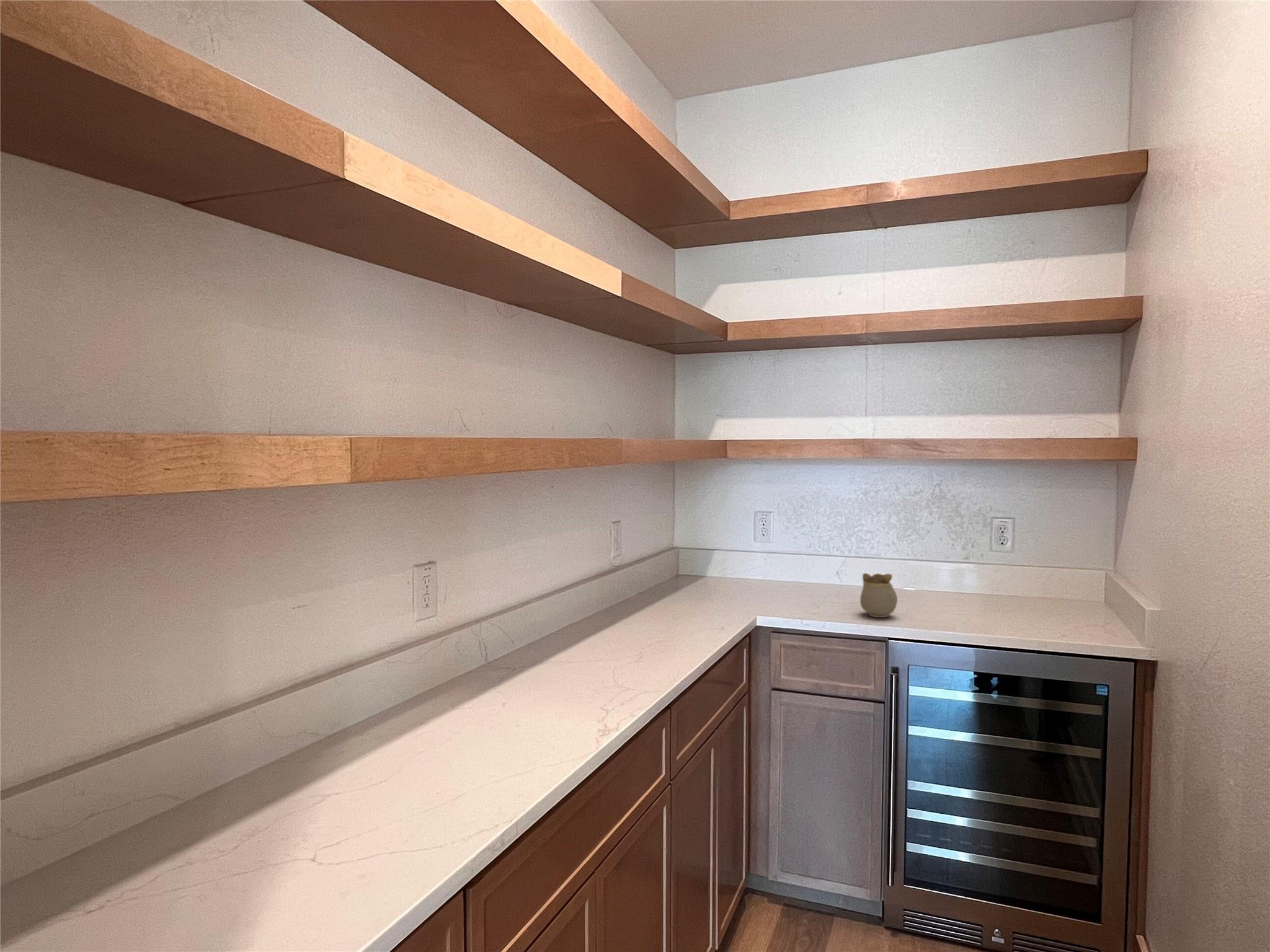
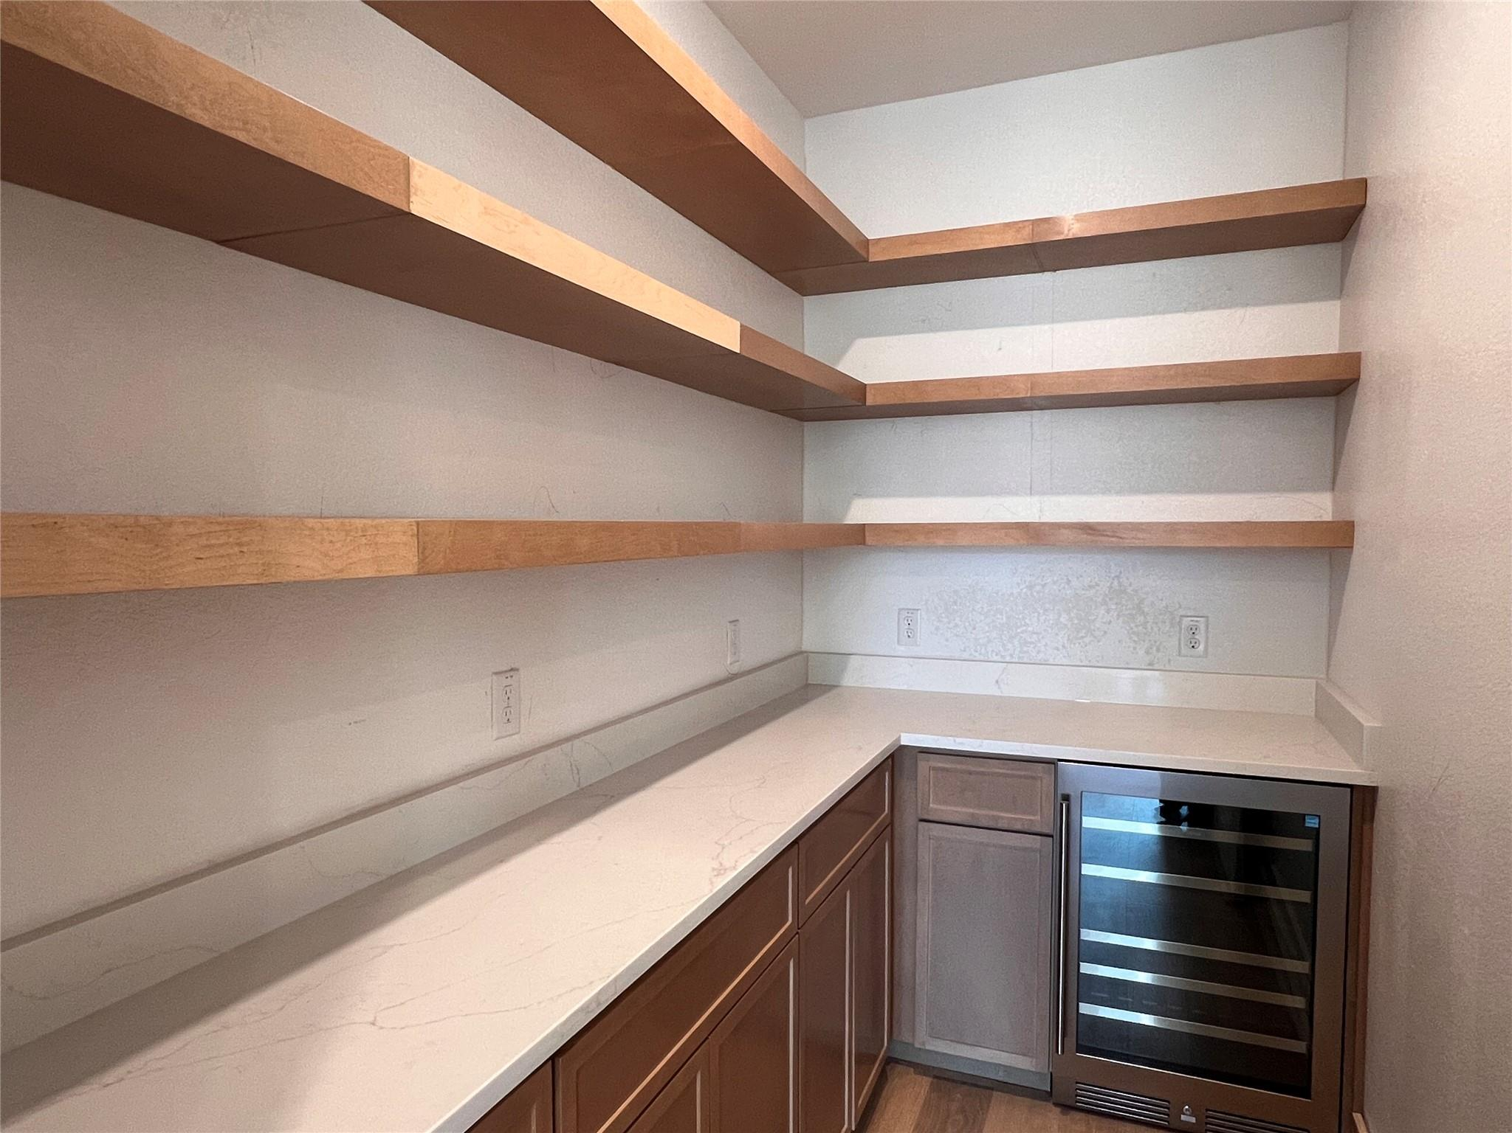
- mug [859,573,898,619]
